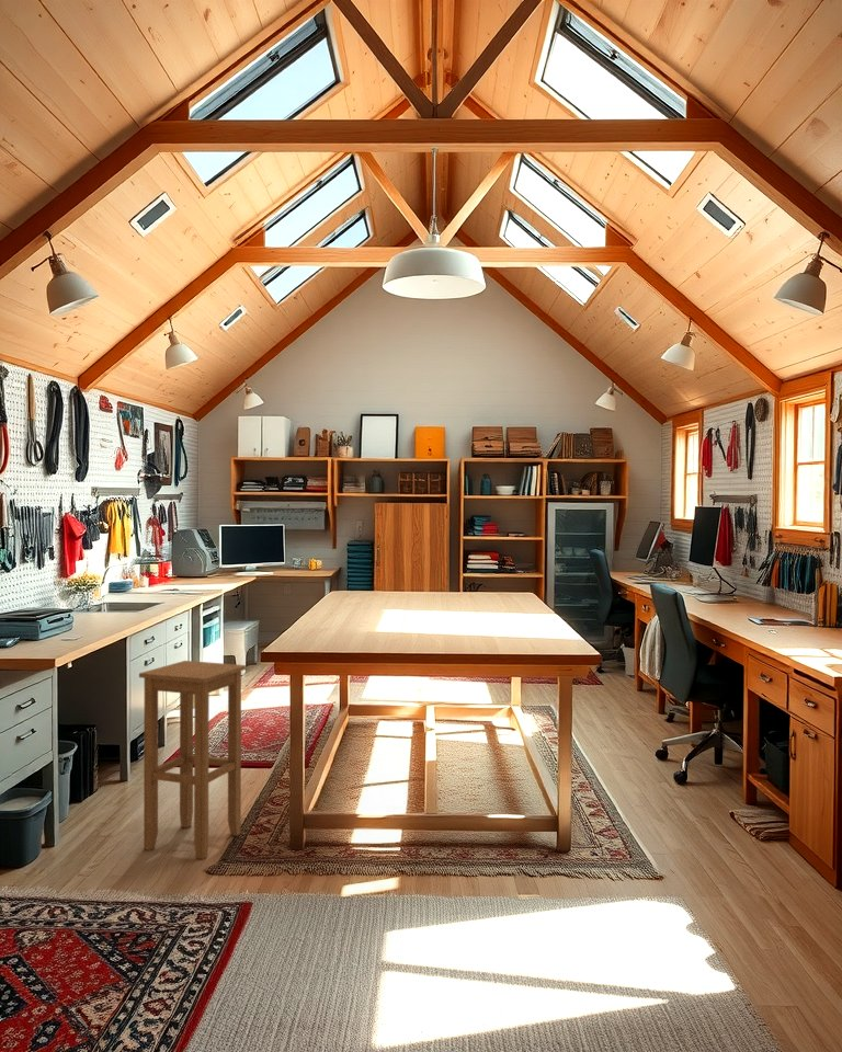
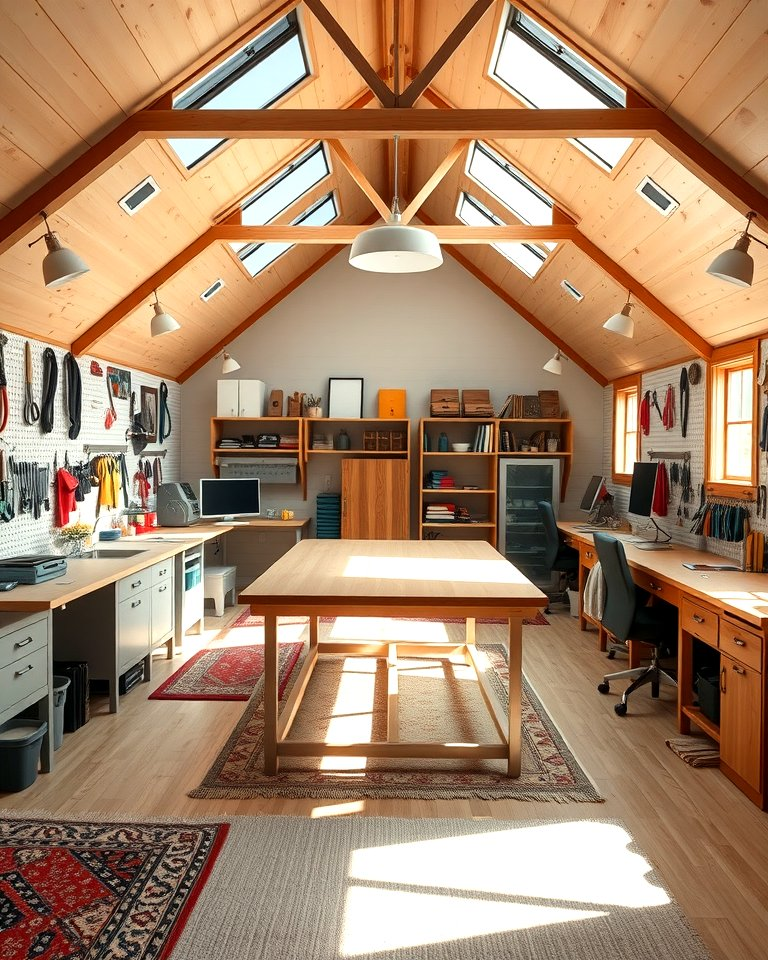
- stool [138,660,247,860]
